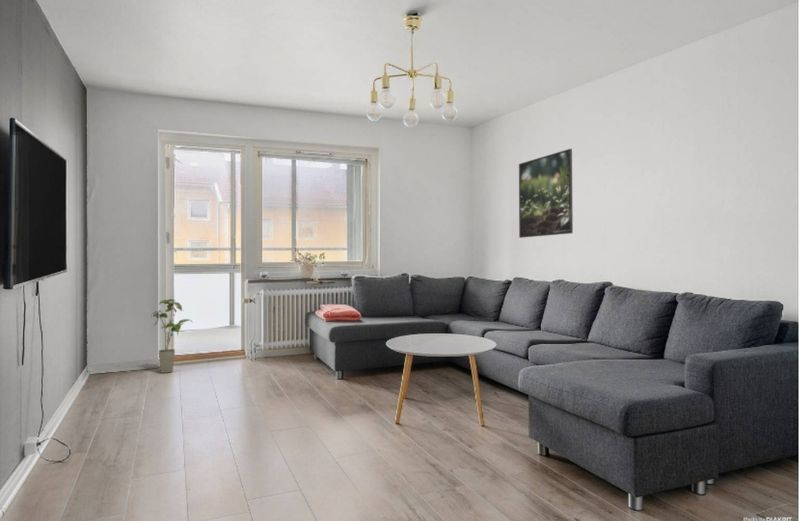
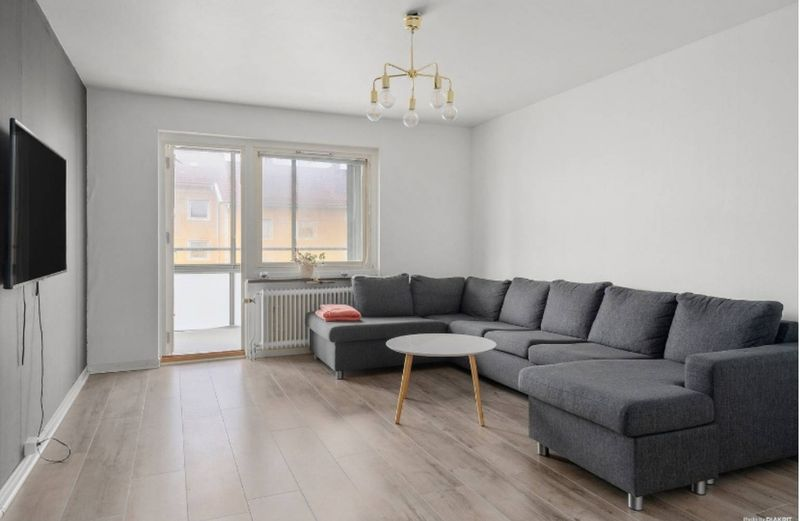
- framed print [518,148,574,239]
- house plant [151,298,192,374]
